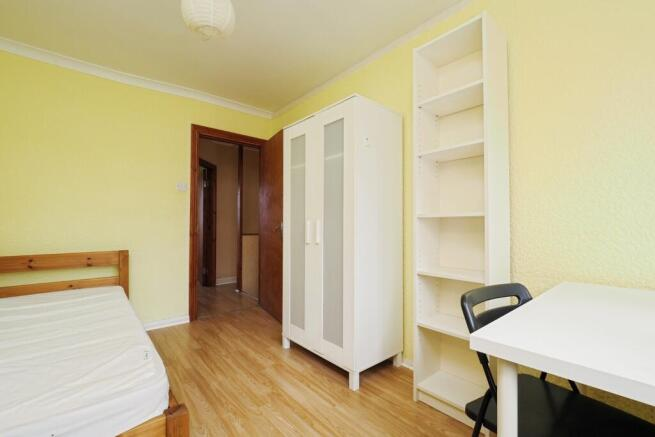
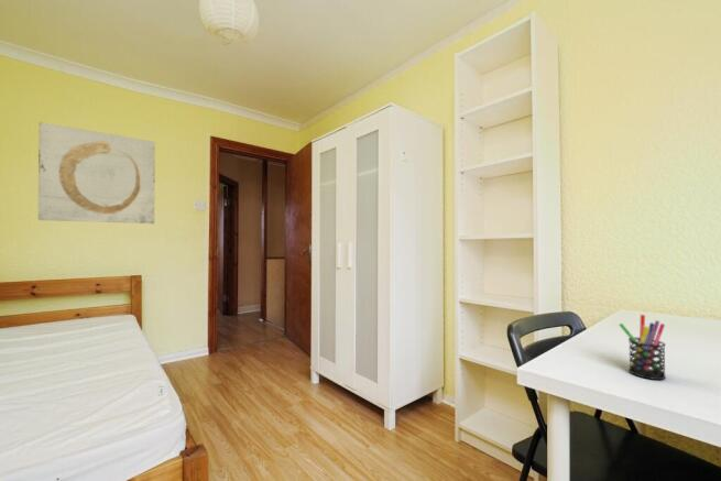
+ pen holder [619,314,667,381]
+ wall art [37,121,156,225]
